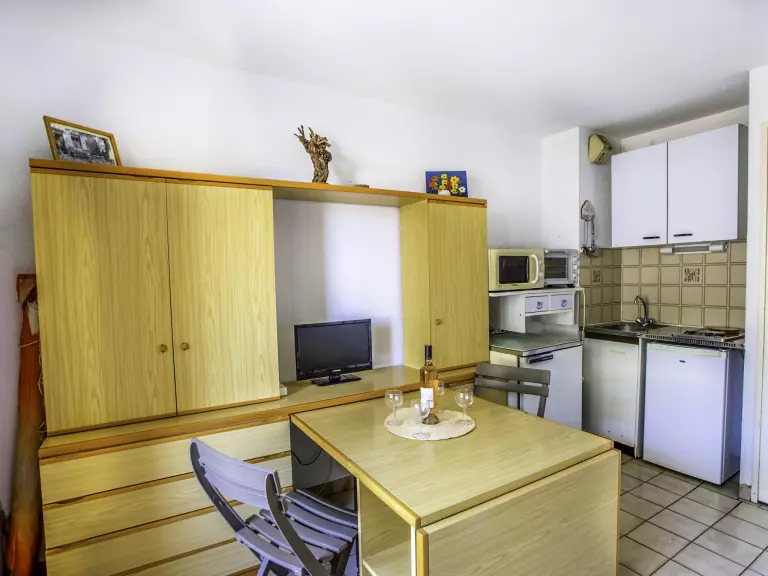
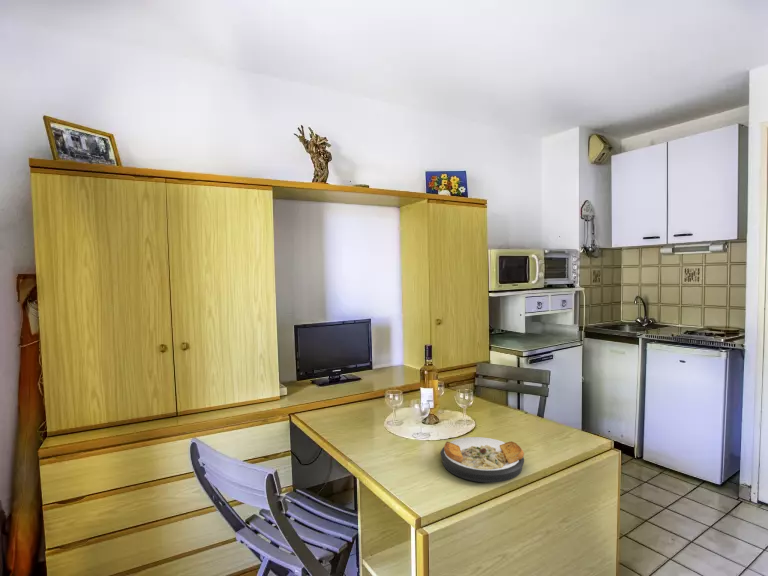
+ plate [440,436,525,484]
